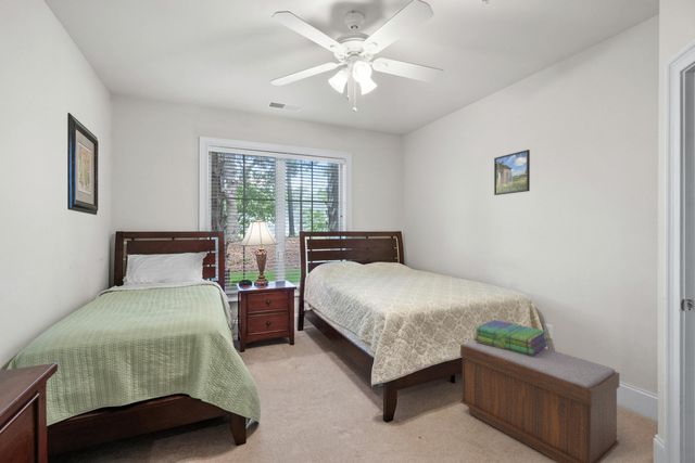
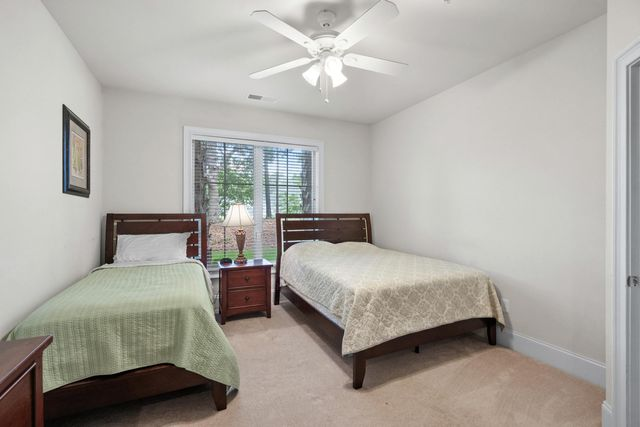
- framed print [493,149,531,196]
- bench [459,339,620,463]
- stack of books [472,319,549,357]
